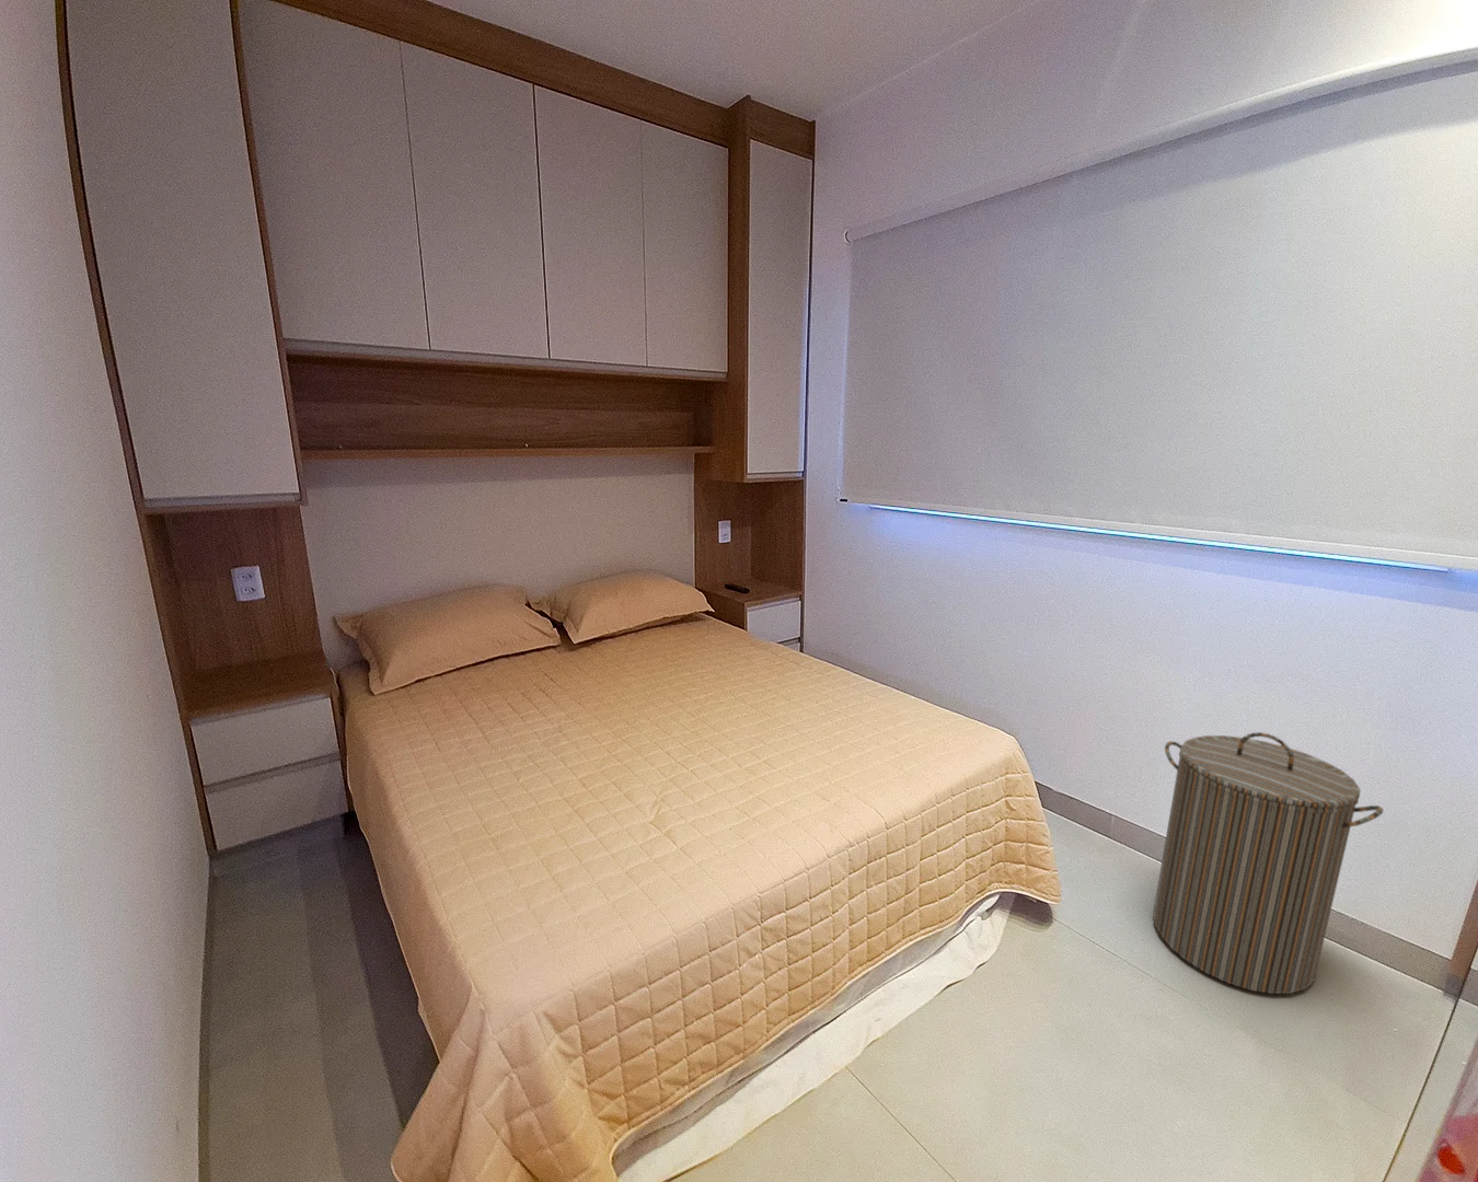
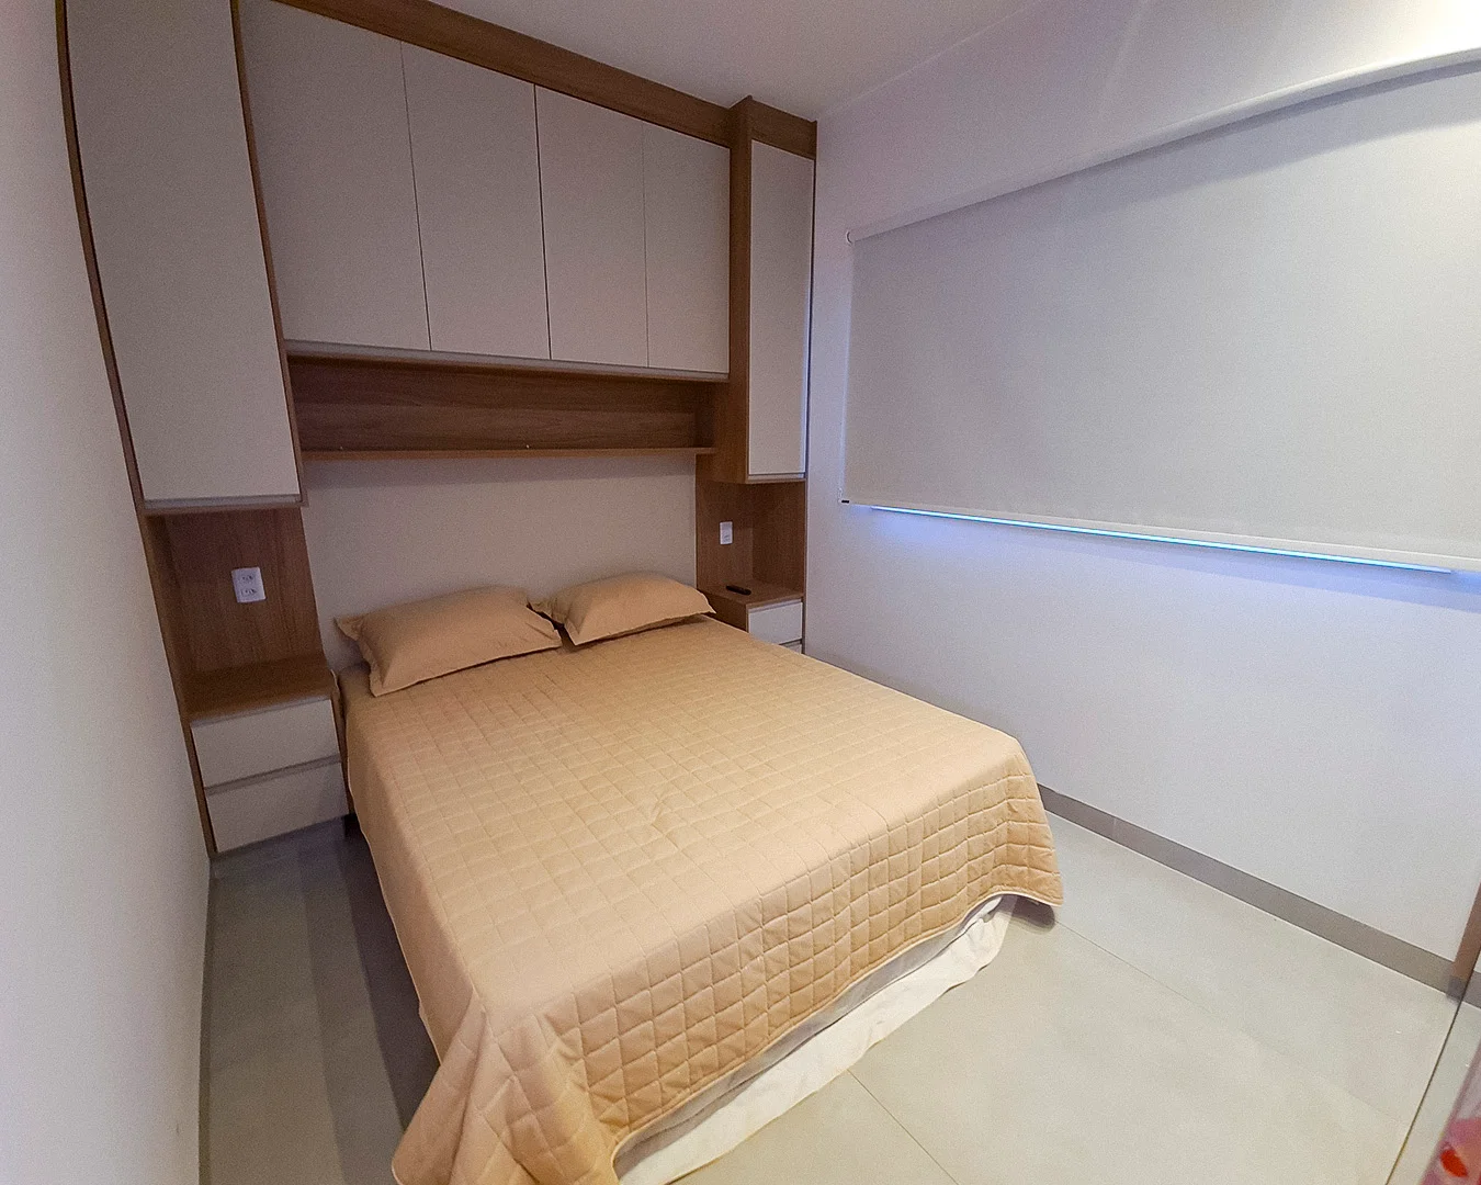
- laundry hamper [1152,731,1384,995]
